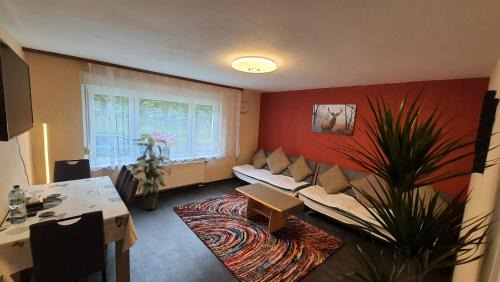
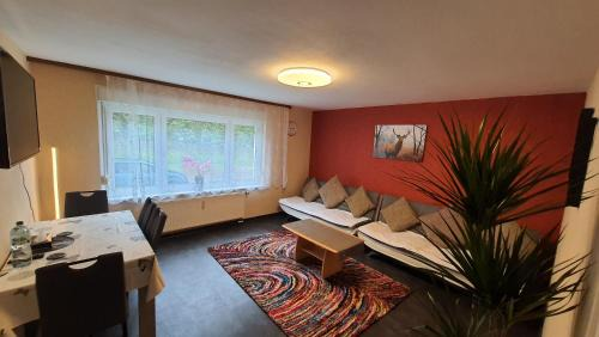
- indoor plant [128,133,170,211]
